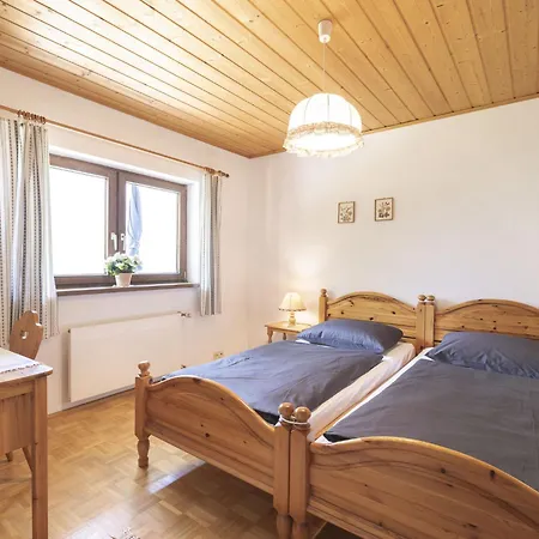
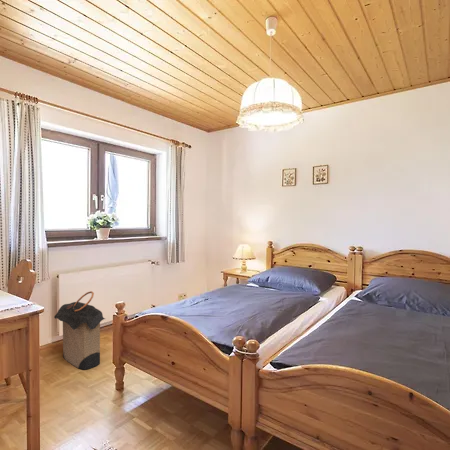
+ laundry hamper [53,290,106,371]
